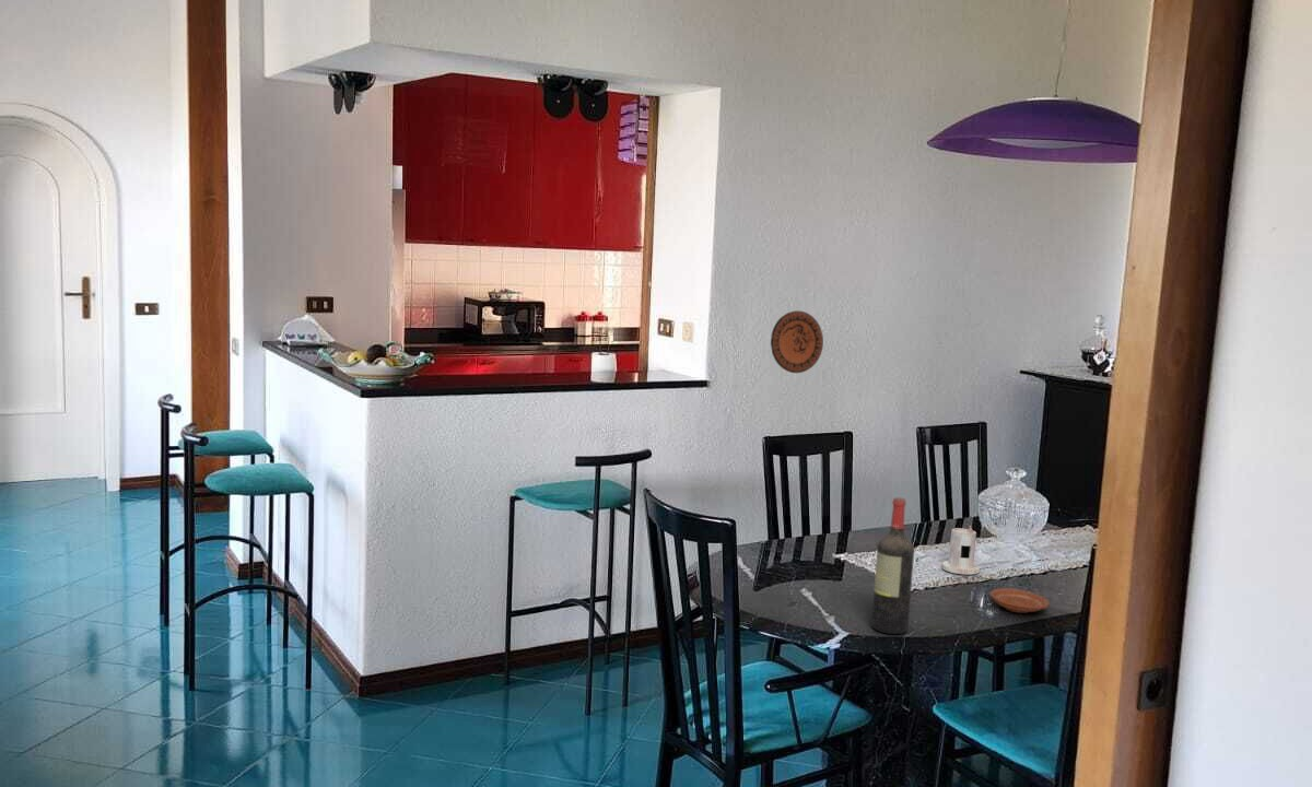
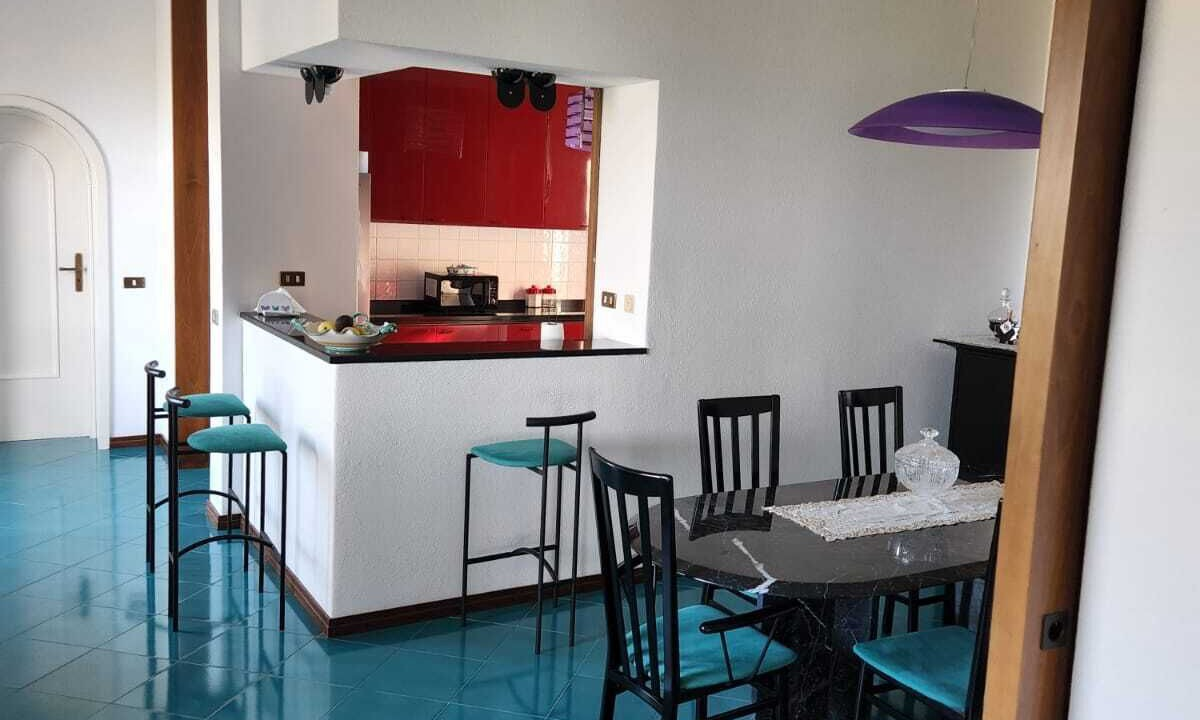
- decorative plate [770,310,824,374]
- candle [941,525,981,576]
- wine bottle [870,496,915,635]
- plate [988,587,1051,614]
